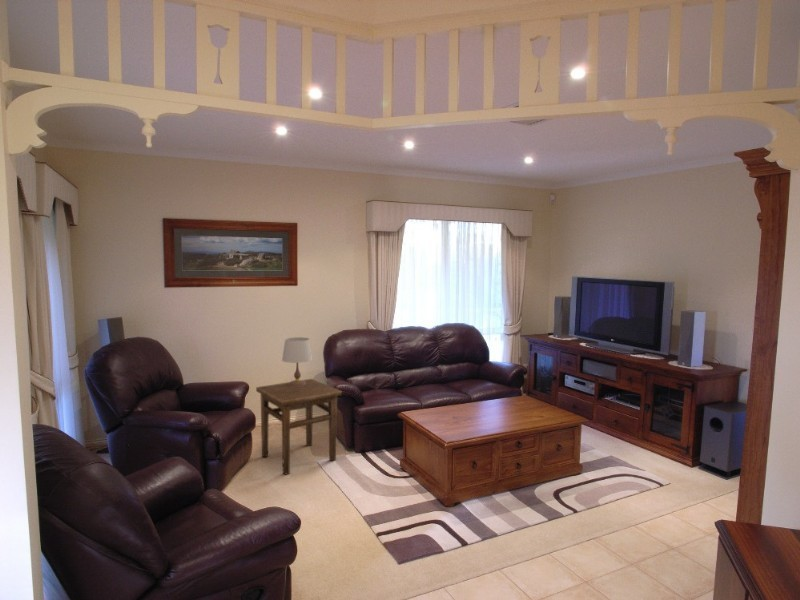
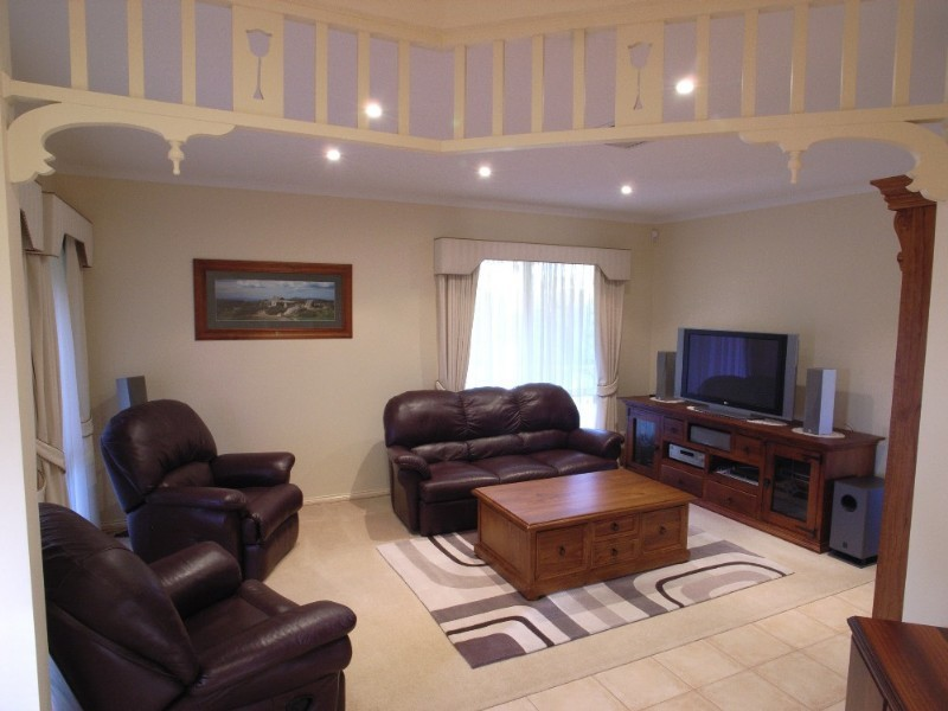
- side table [255,378,342,476]
- table lamp [281,336,313,386]
